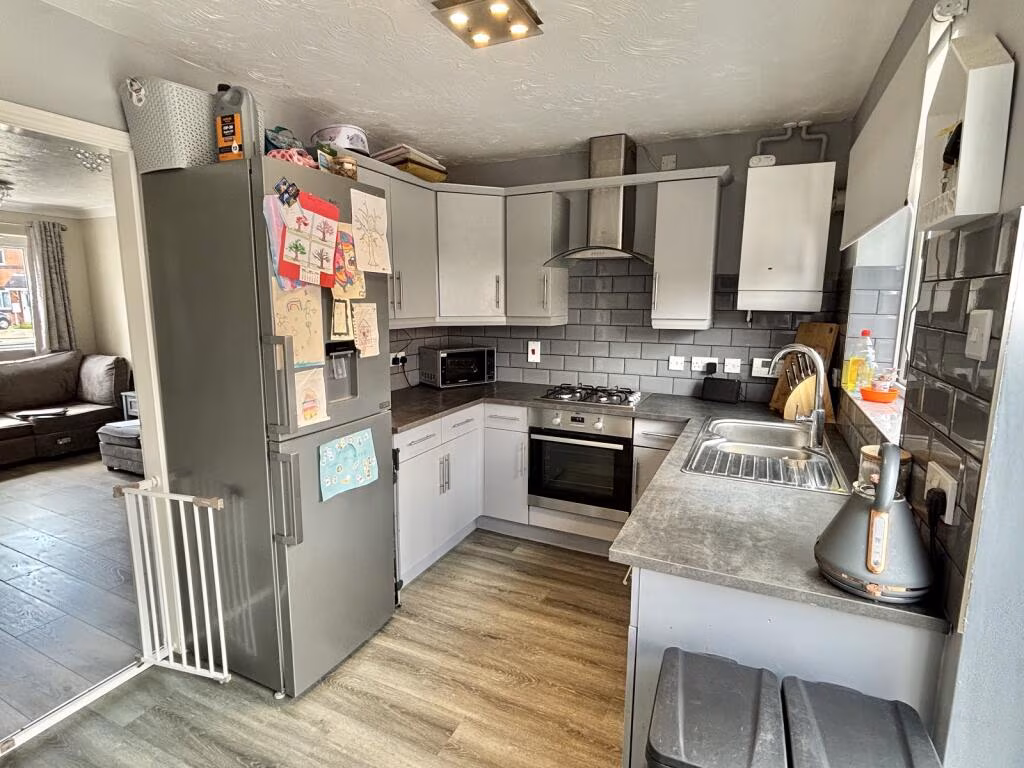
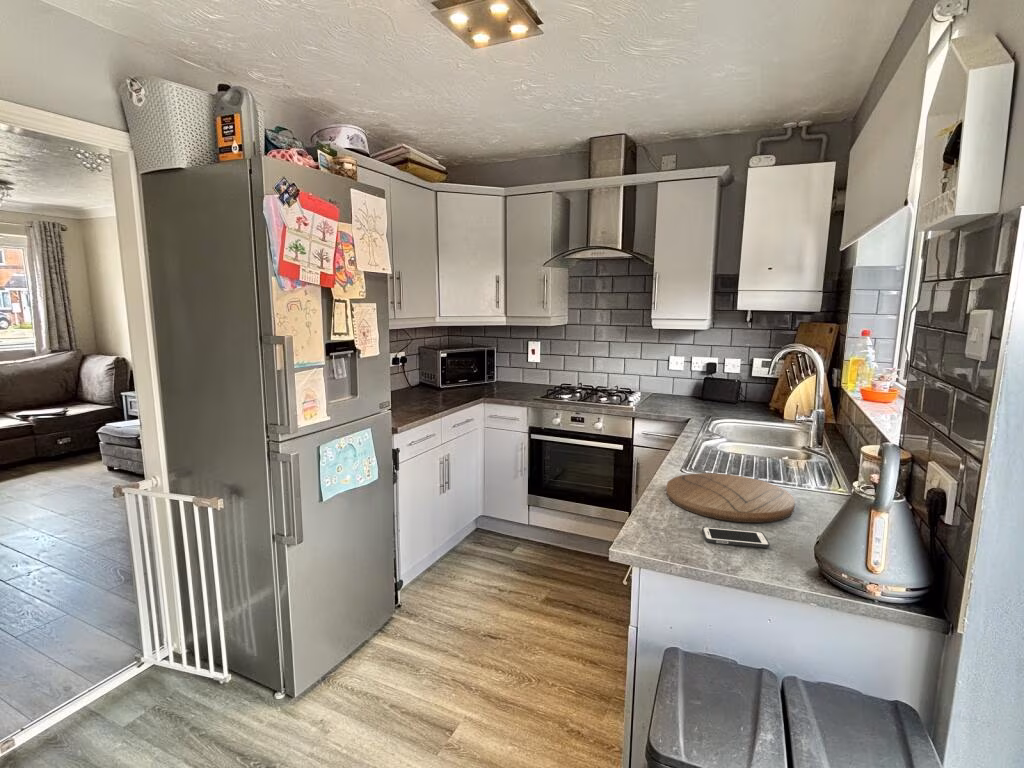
+ cell phone [701,526,771,549]
+ cutting board [665,472,796,524]
